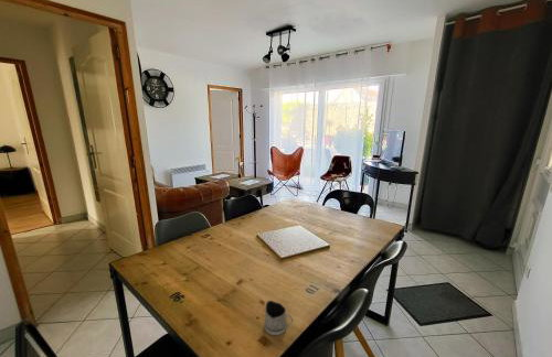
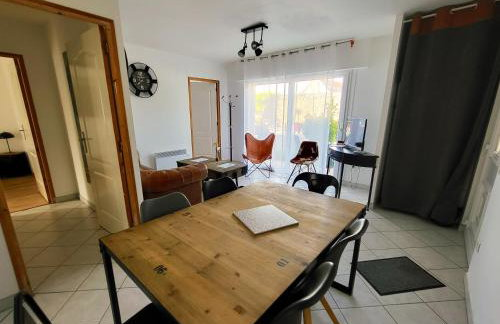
- tea glass holder [263,300,294,336]
